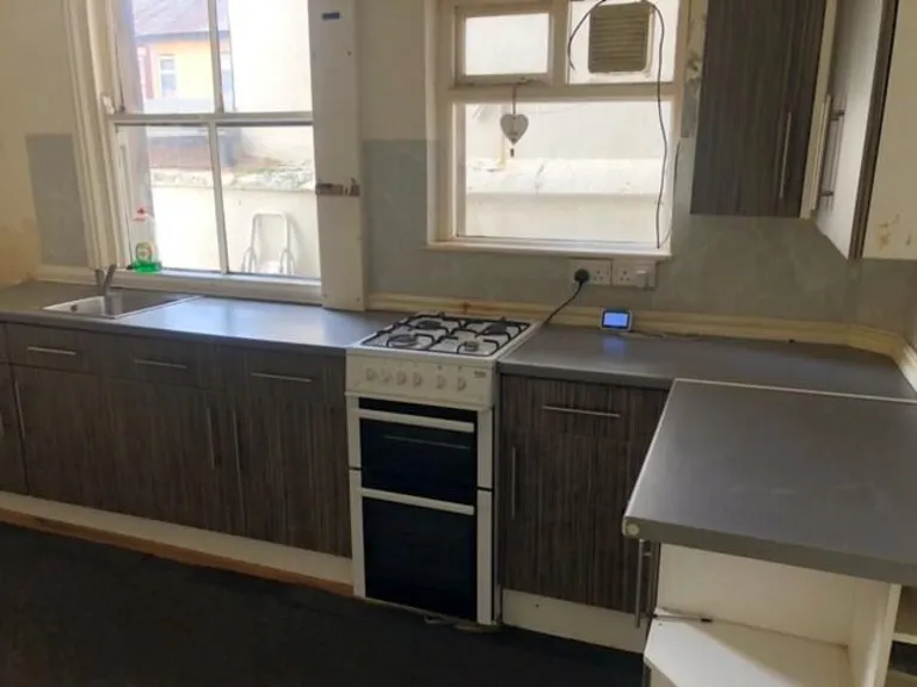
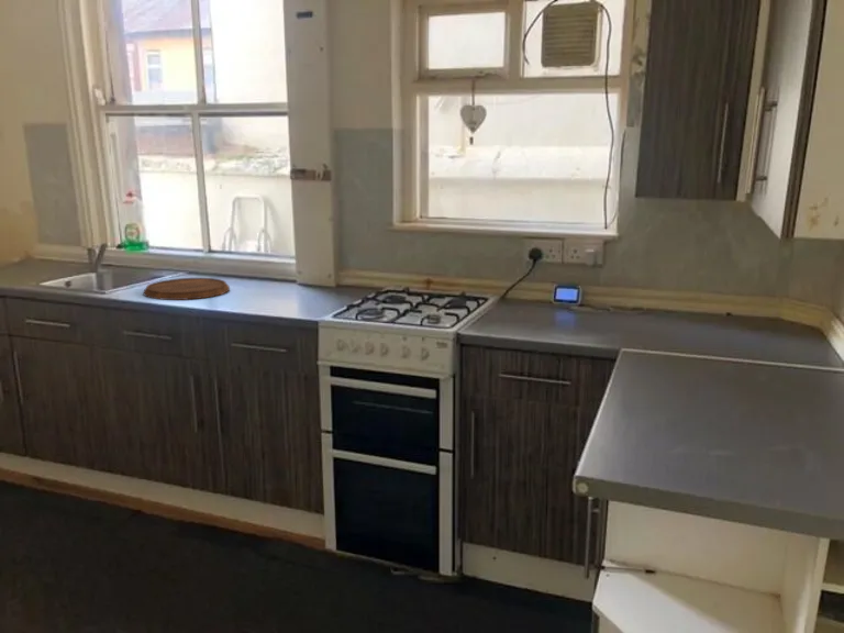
+ cutting board [143,277,231,301]
